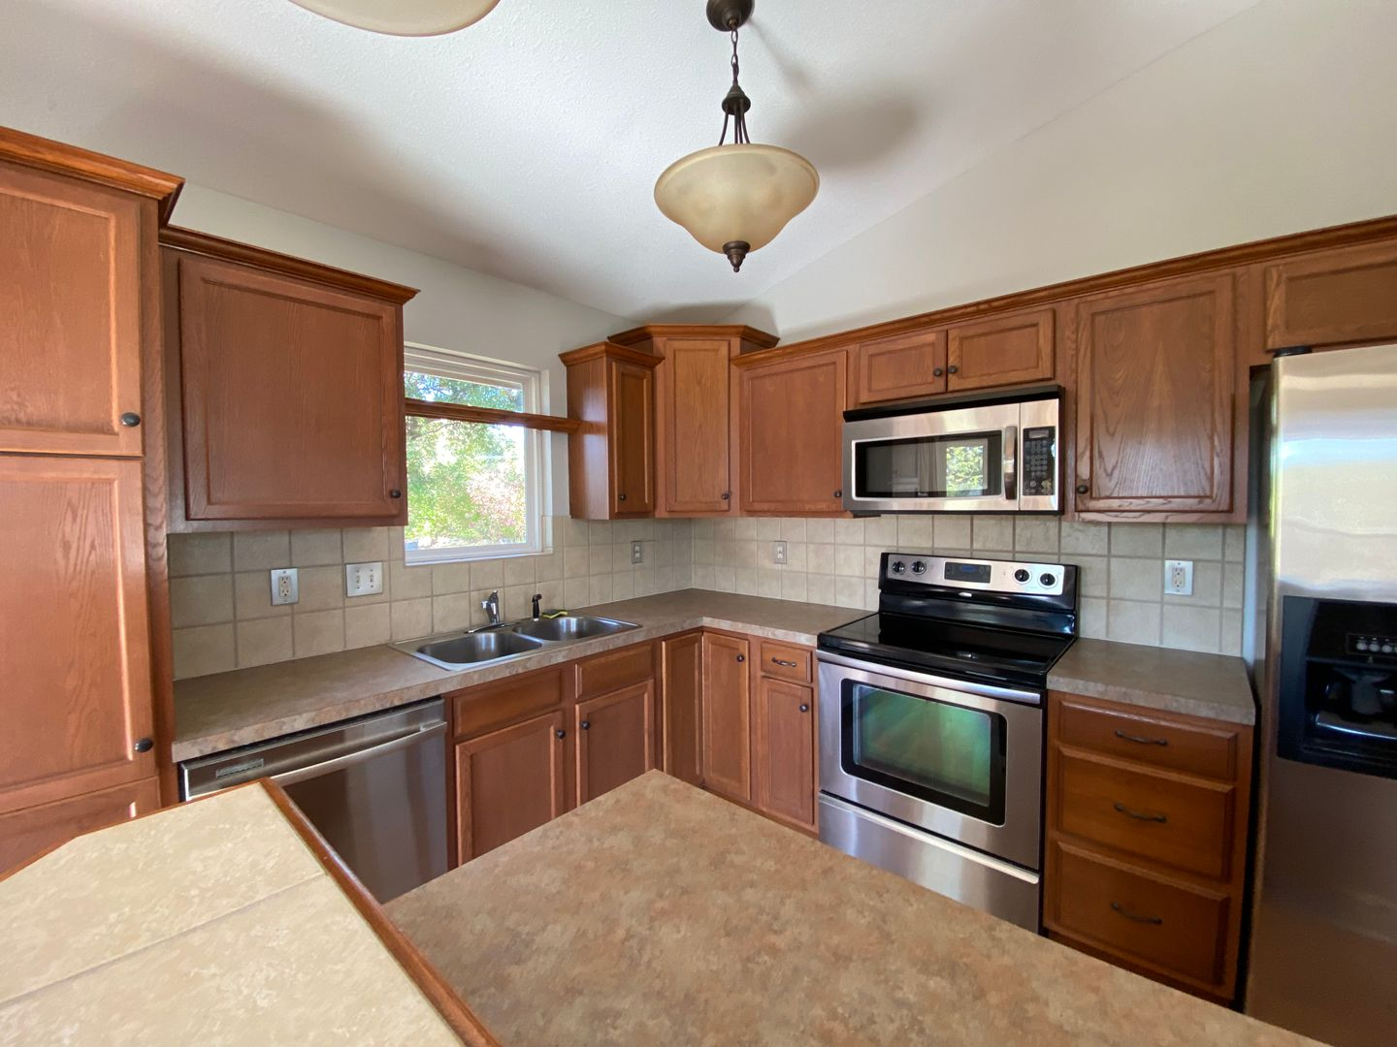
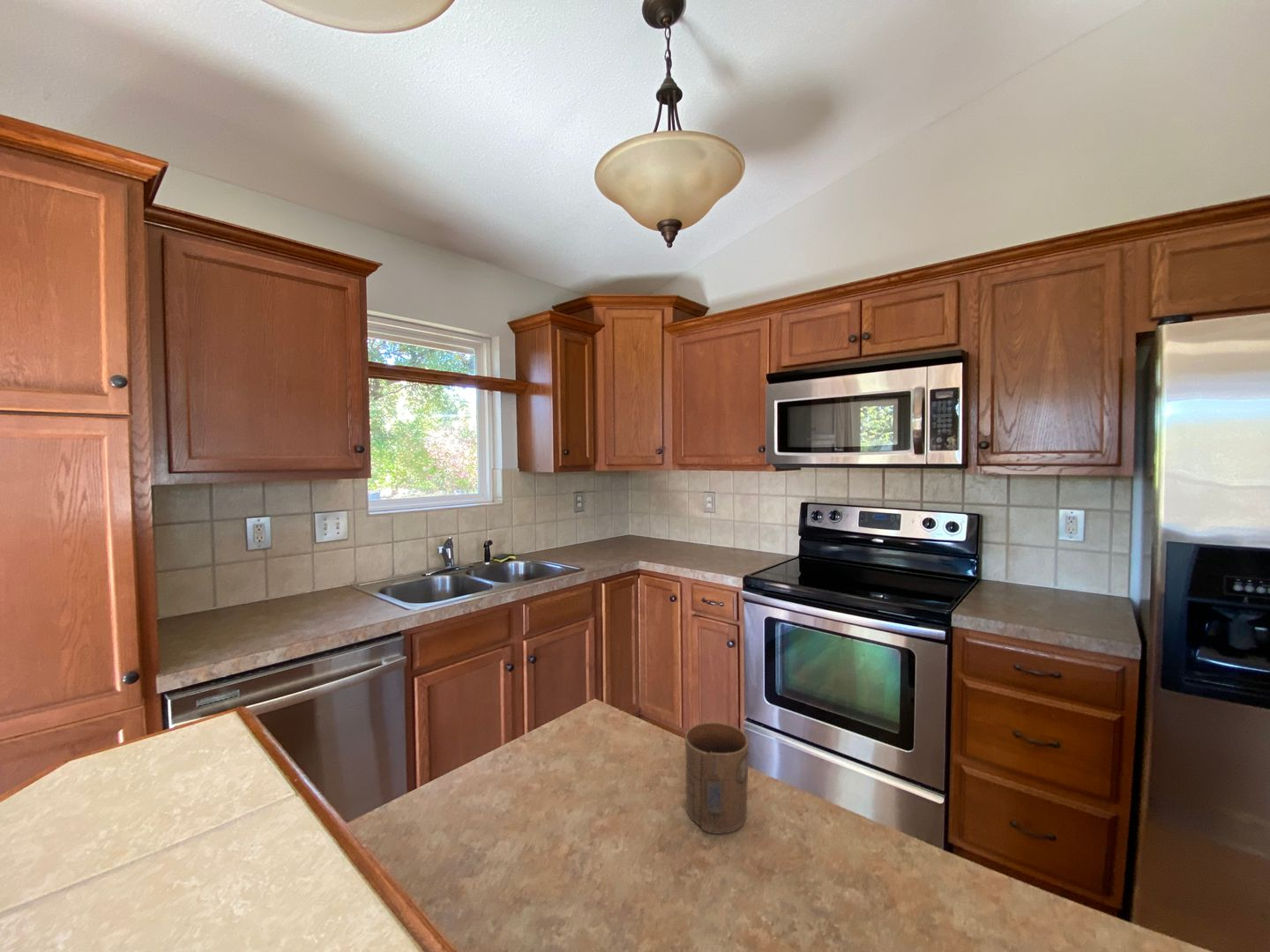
+ cup [684,721,750,835]
